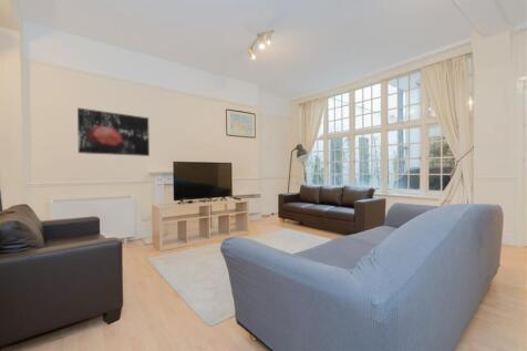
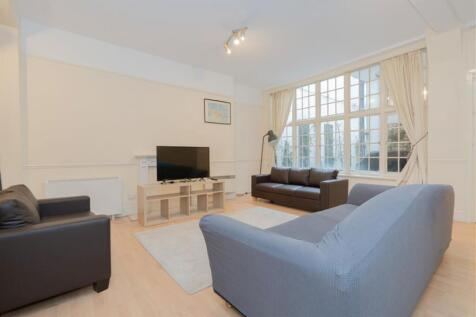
- wall art [76,106,151,157]
